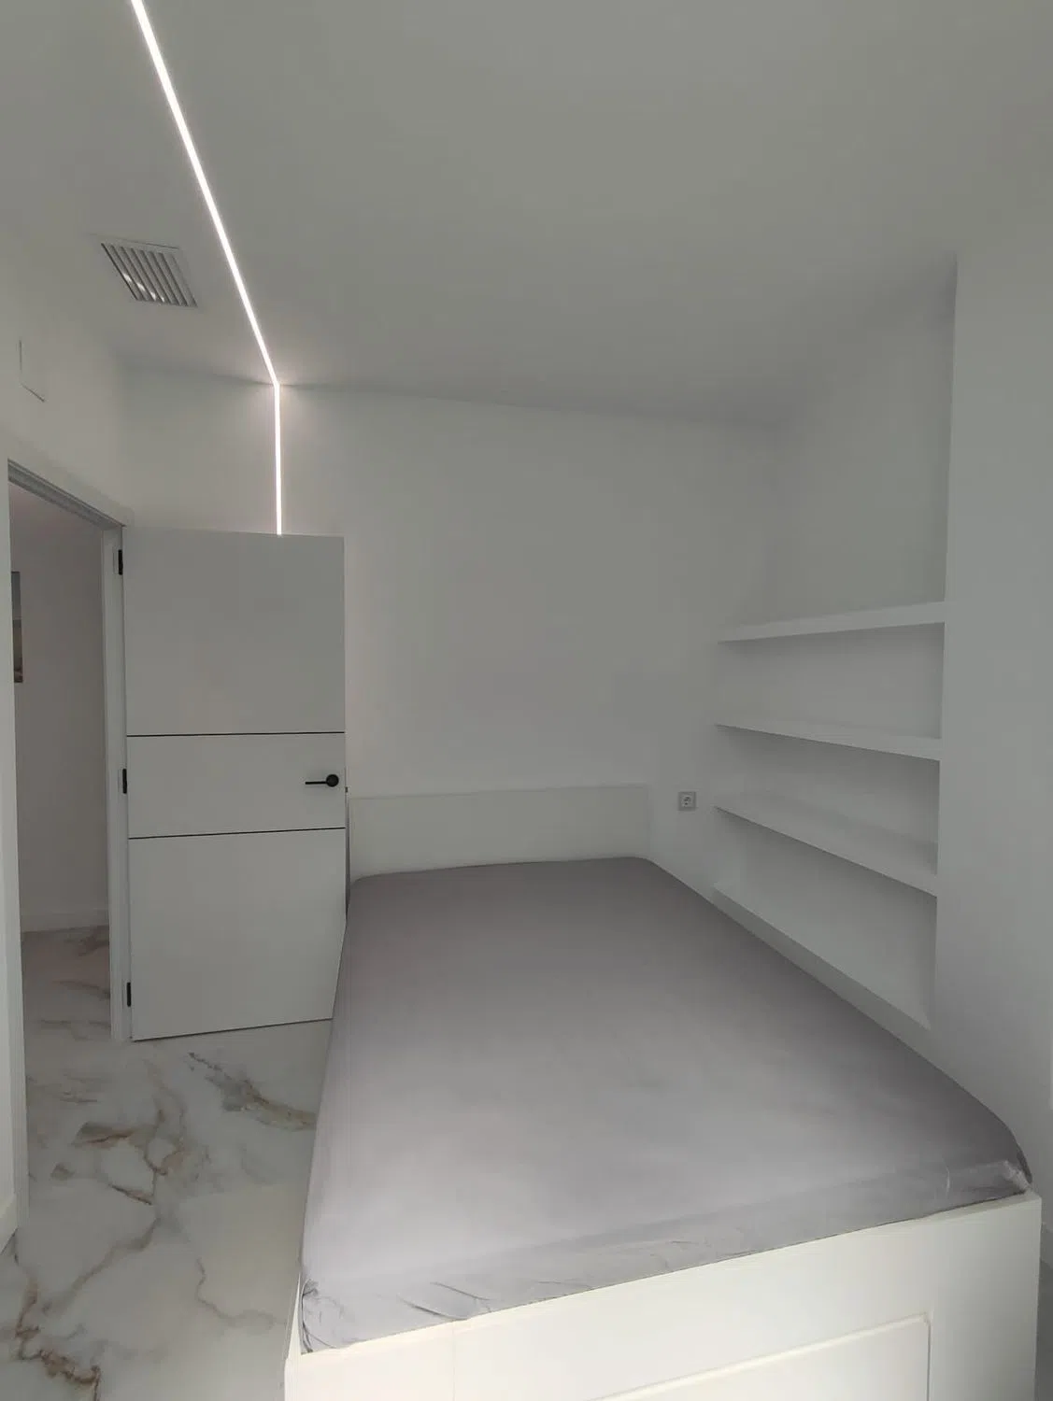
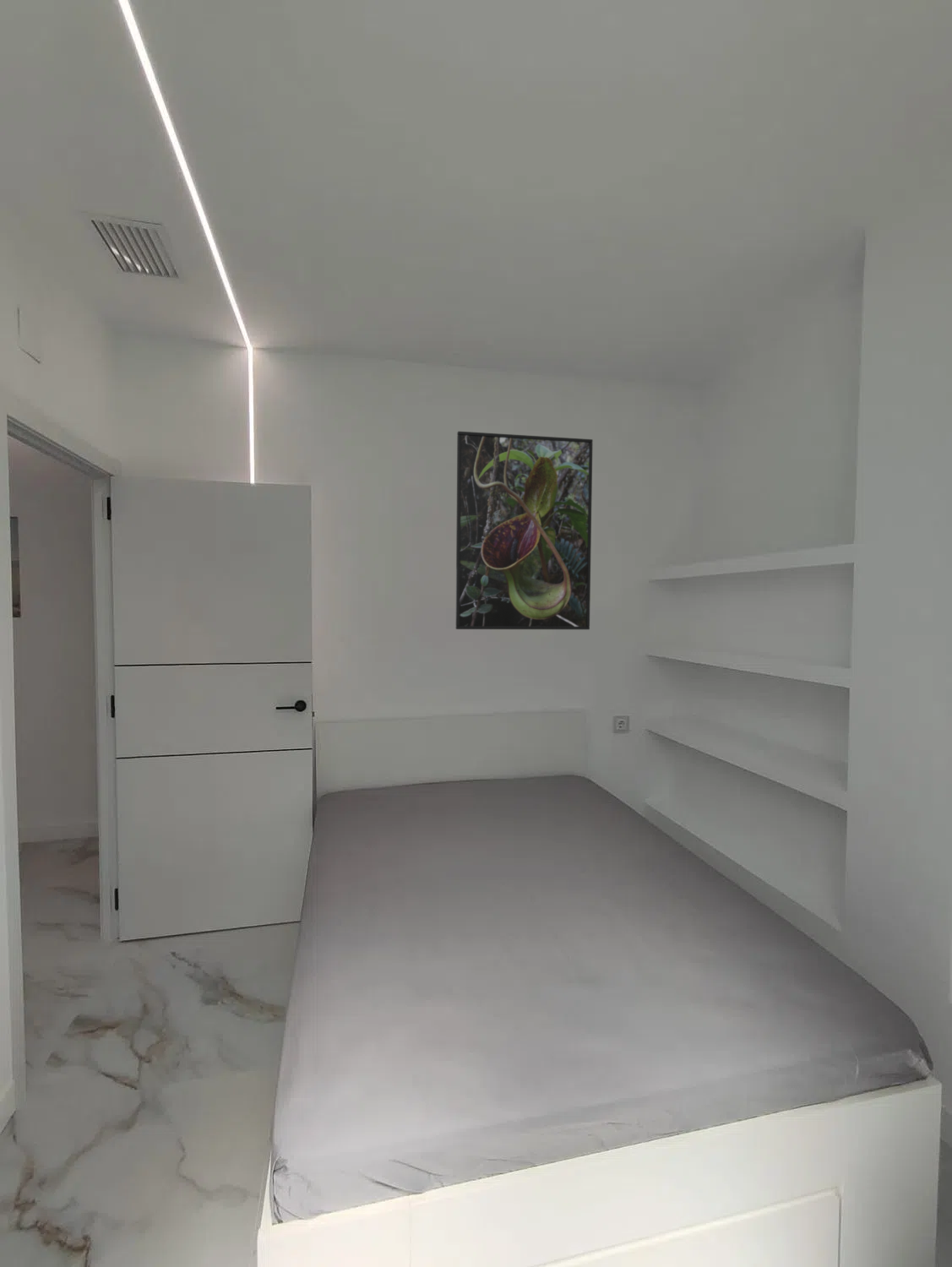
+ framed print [455,431,594,630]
